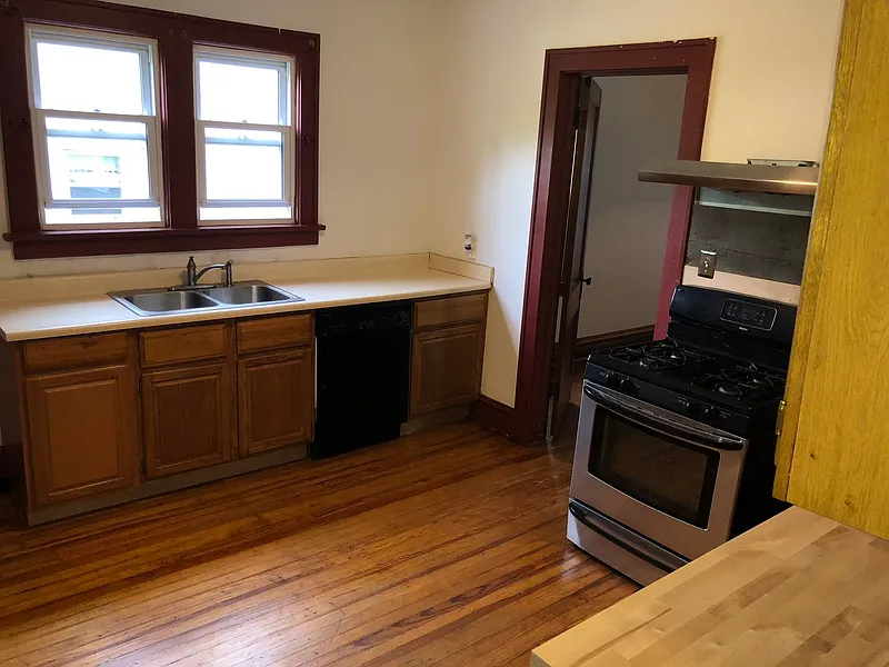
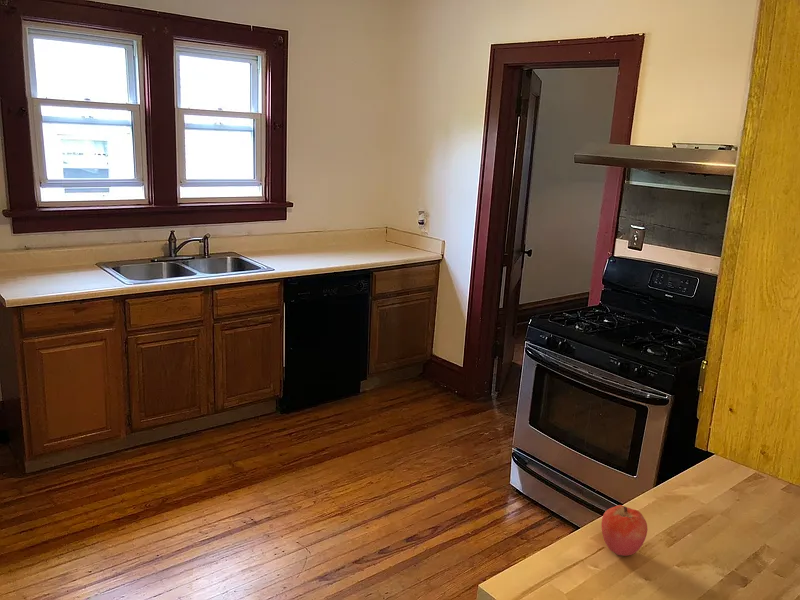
+ apple [600,504,648,557]
